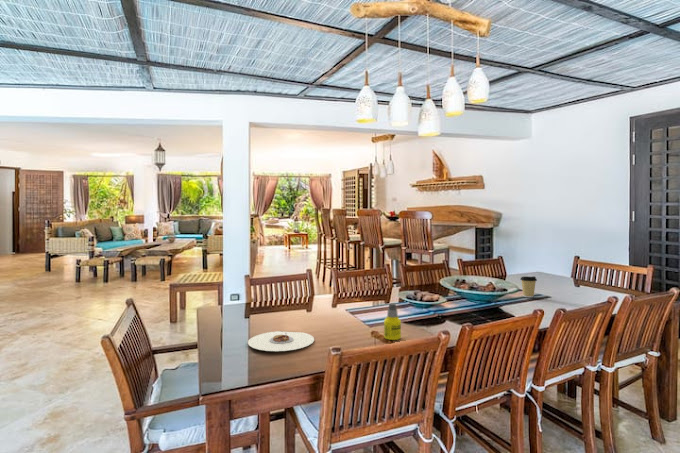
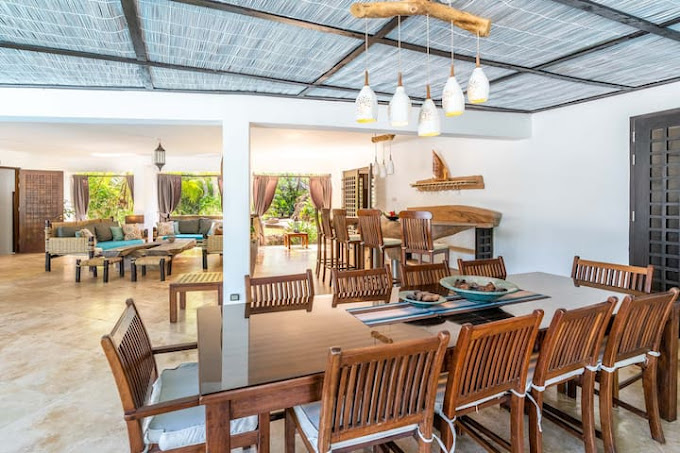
- coffee cup [519,275,538,299]
- bottle [383,302,402,341]
- plate [247,330,315,352]
